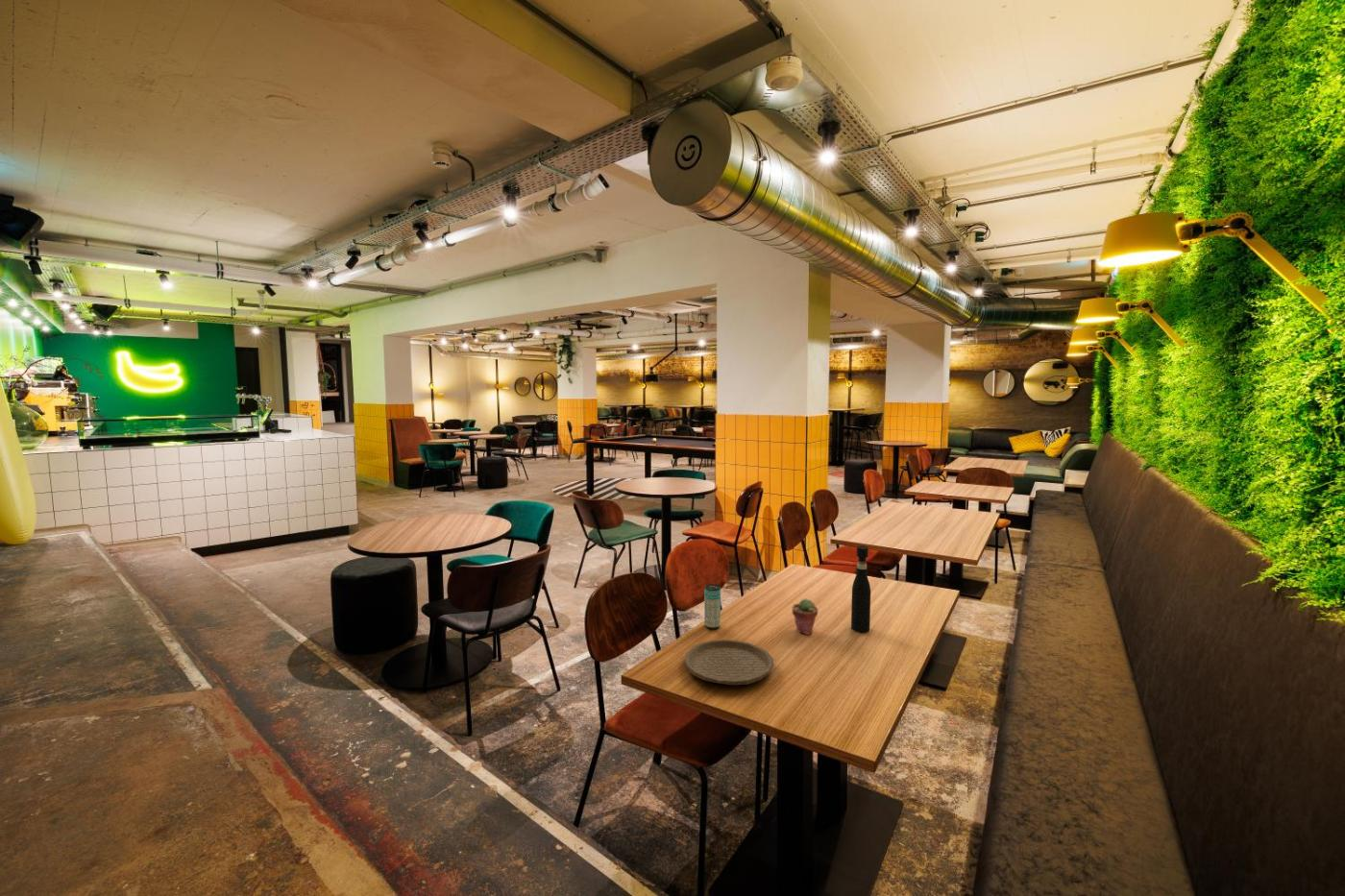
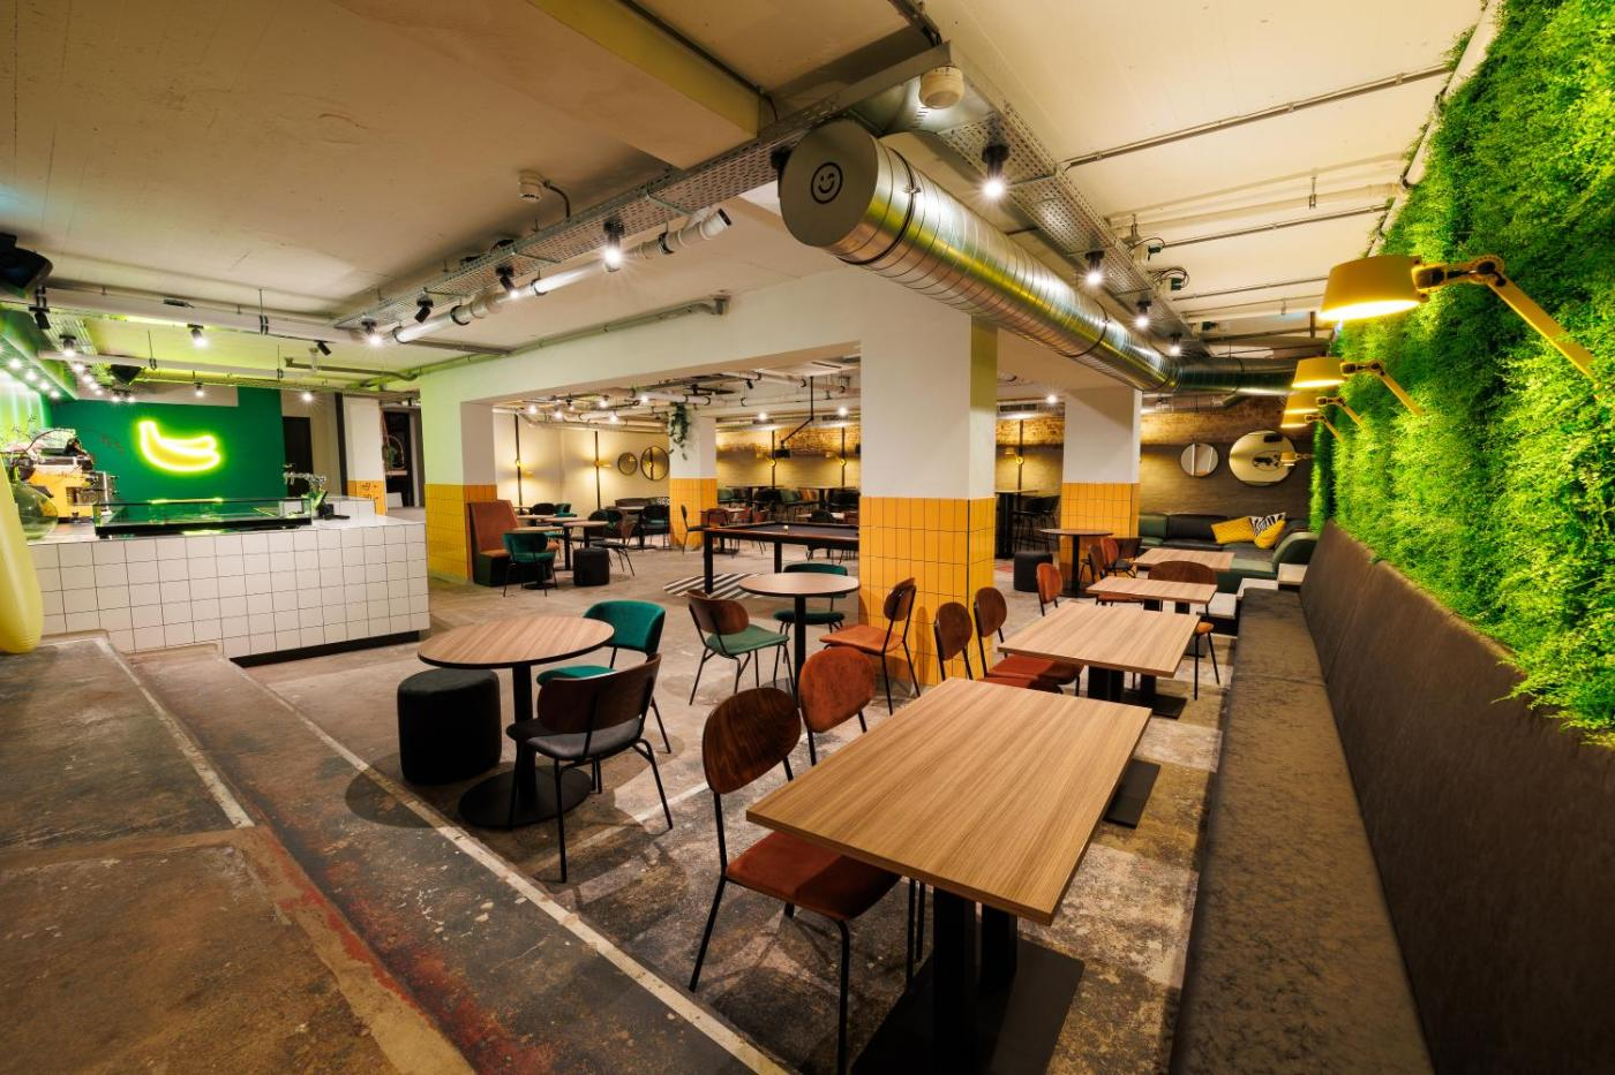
- beverage can [703,583,721,630]
- plate [683,639,774,686]
- potted succulent [792,597,819,636]
- pepper grinder [850,545,871,633]
